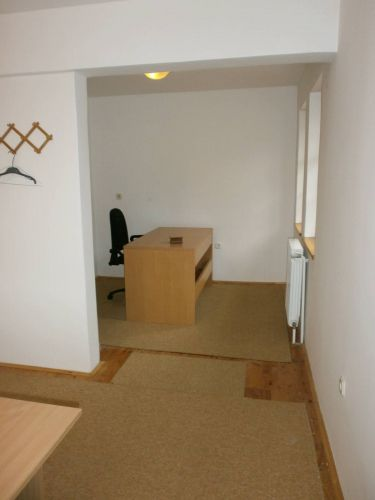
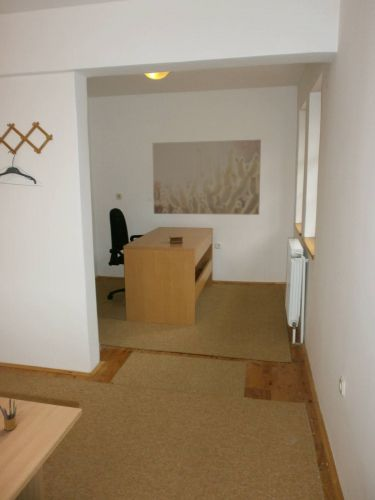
+ wall art [152,139,262,216]
+ pencil box [0,397,18,431]
